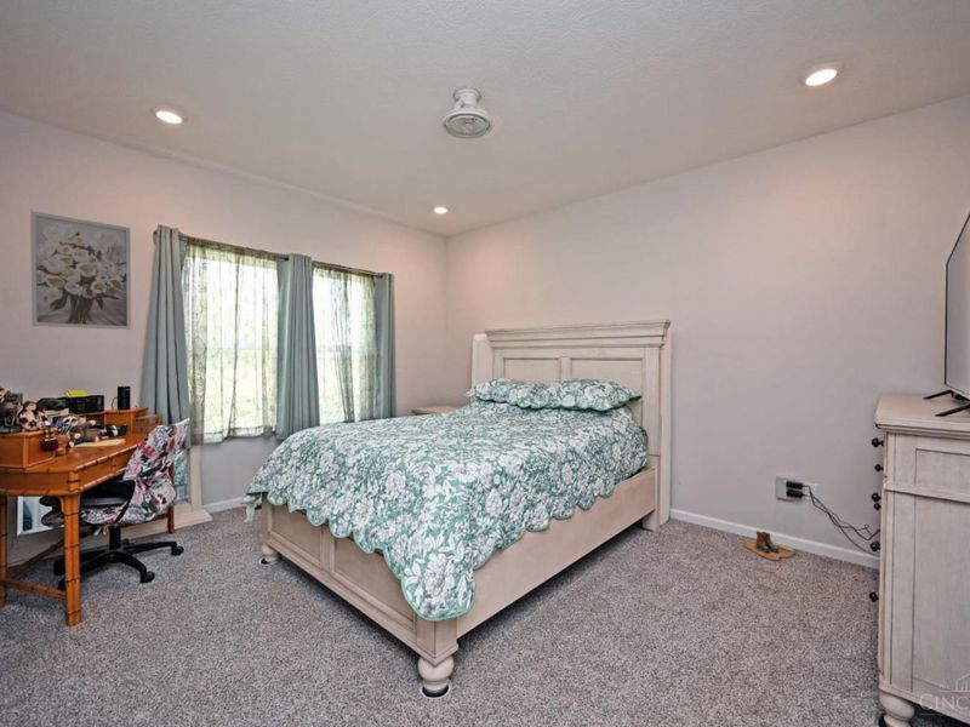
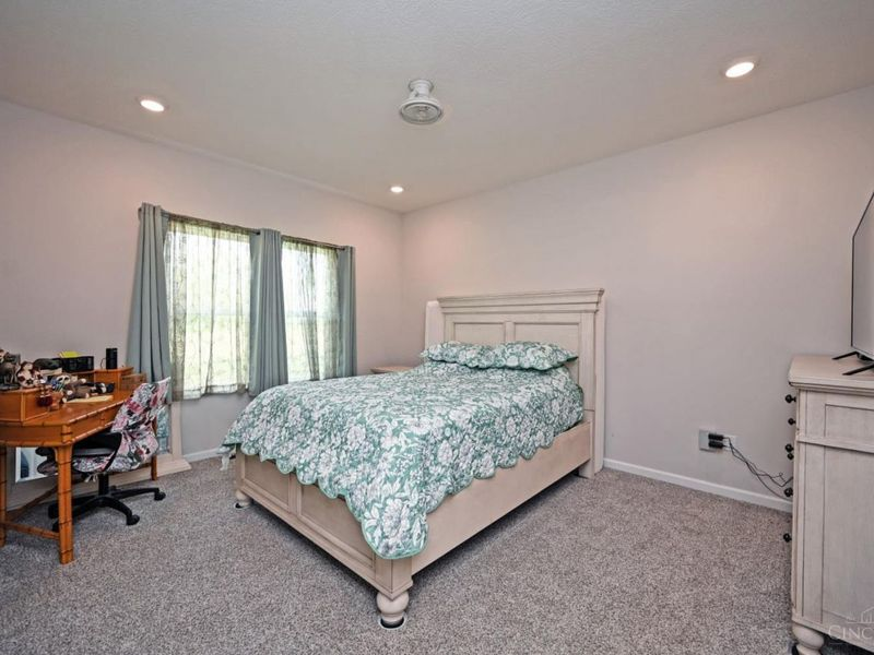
- boots [742,529,798,561]
- wall art [29,210,132,331]
